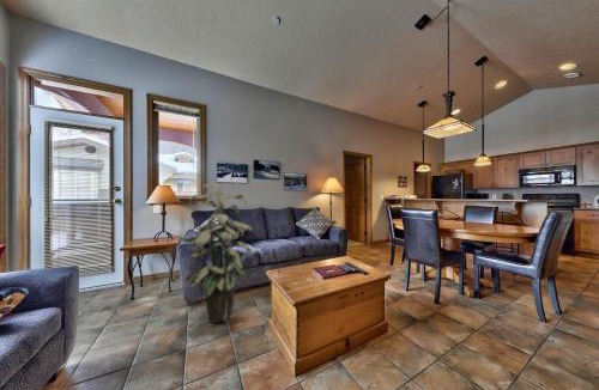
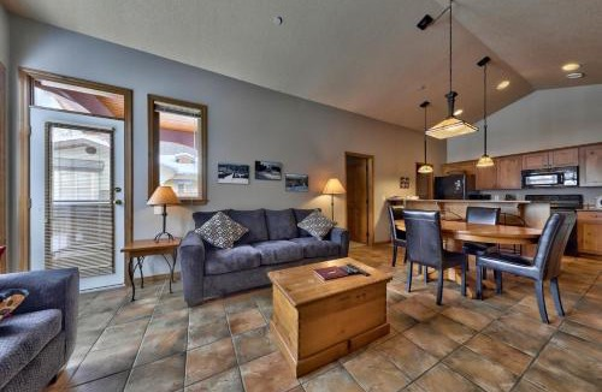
- indoor plant [180,182,254,324]
